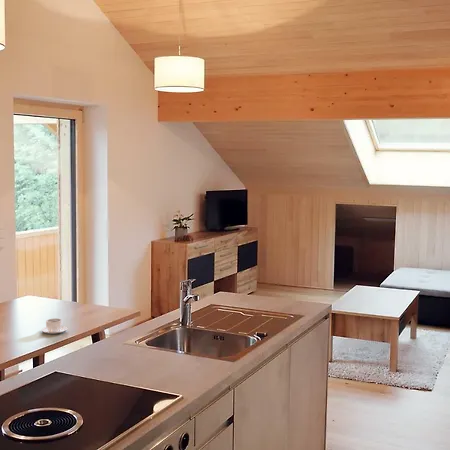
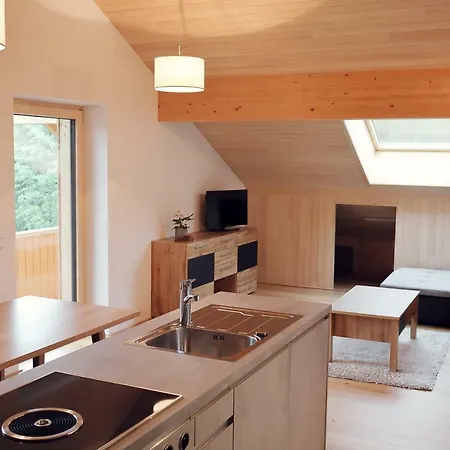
- coffee cup [40,317,69,335]
